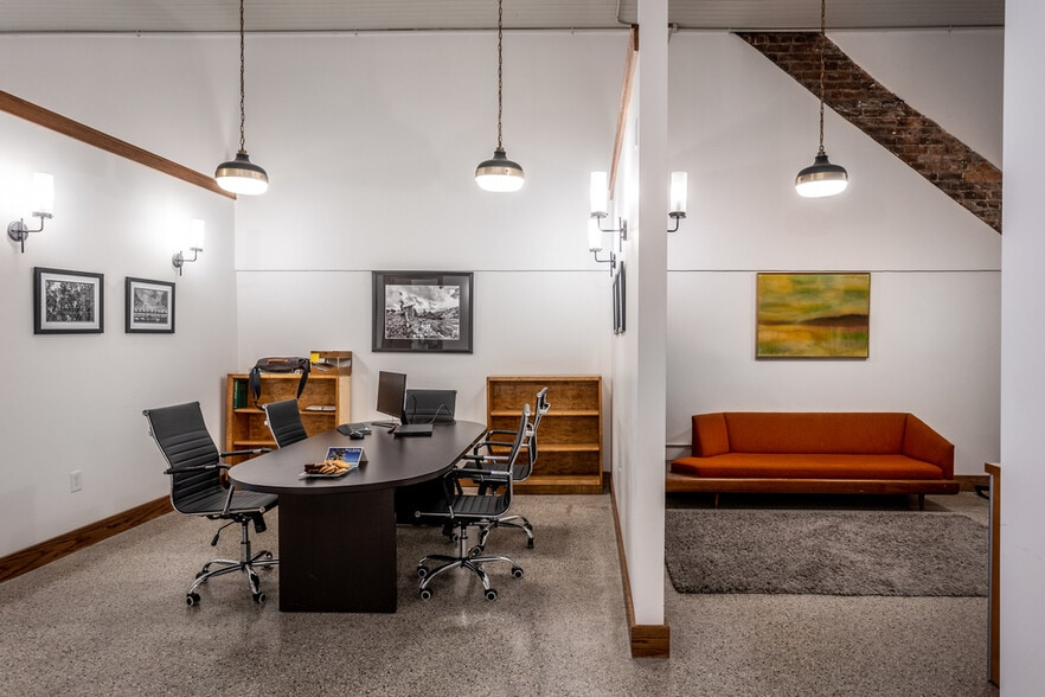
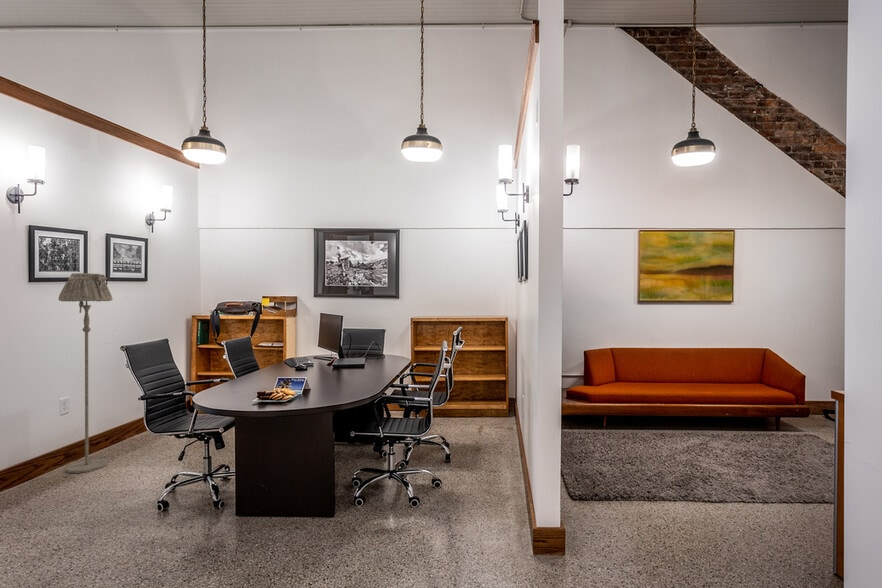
+ floor lamp [58,272,113,474]
